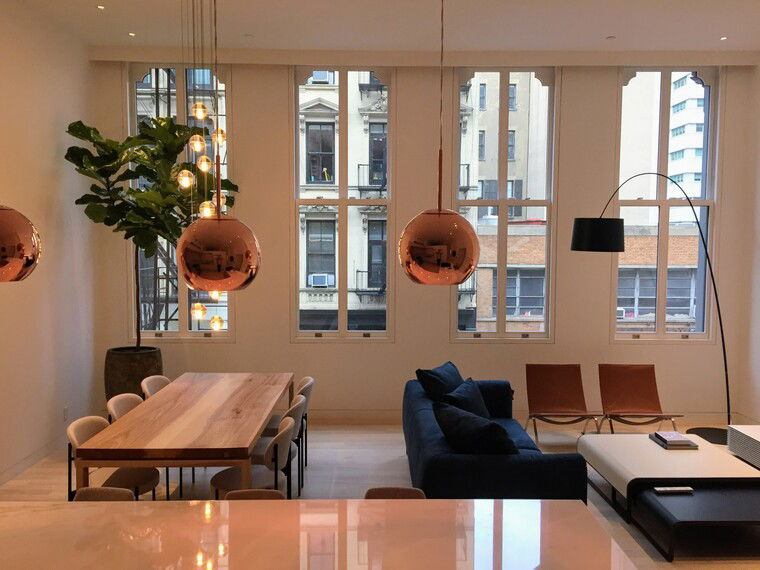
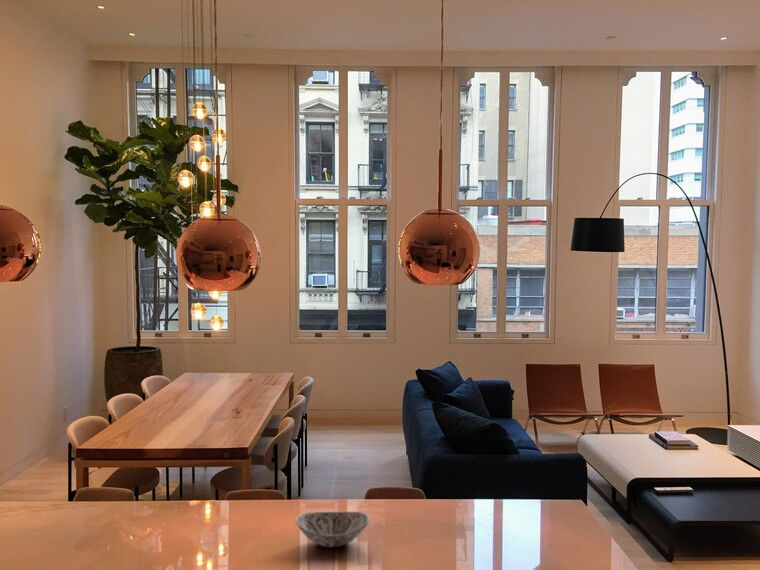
+ decorative bowl [294,511,371,548]
